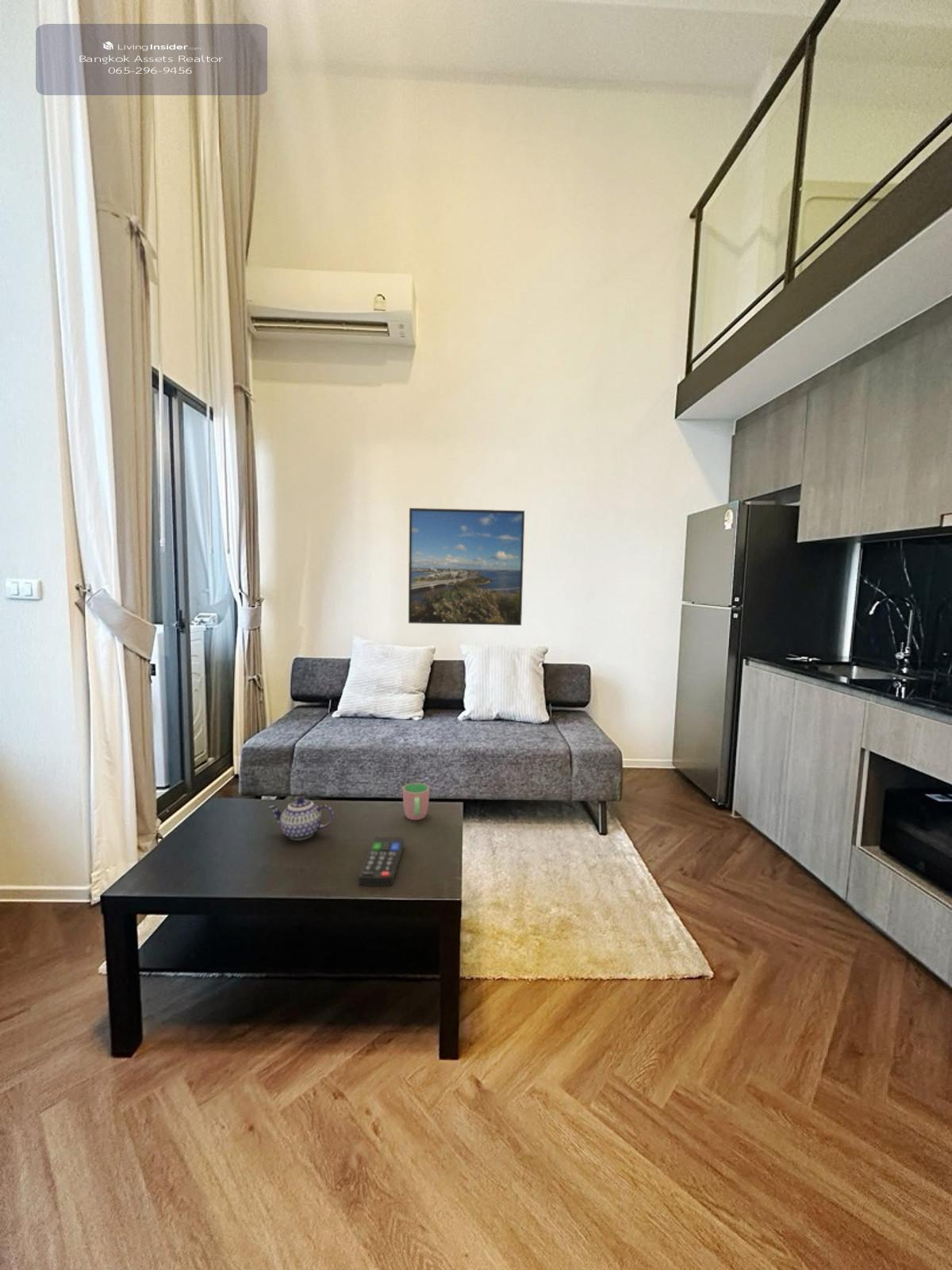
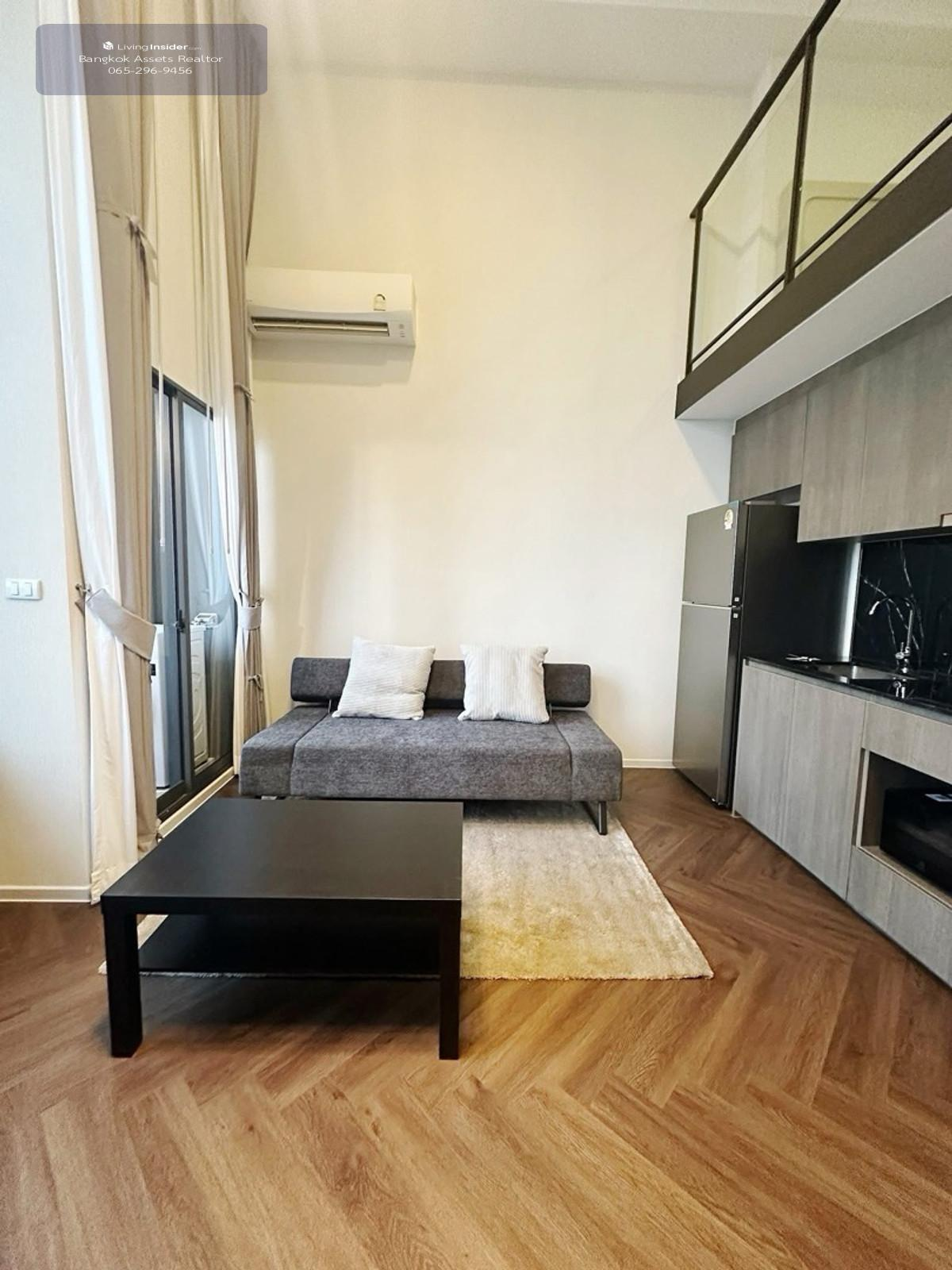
- cup [402,782,430,821]
- teapot [267,796,334,841]
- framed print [408,507,525,626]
- remote control [358,836,405,887]
